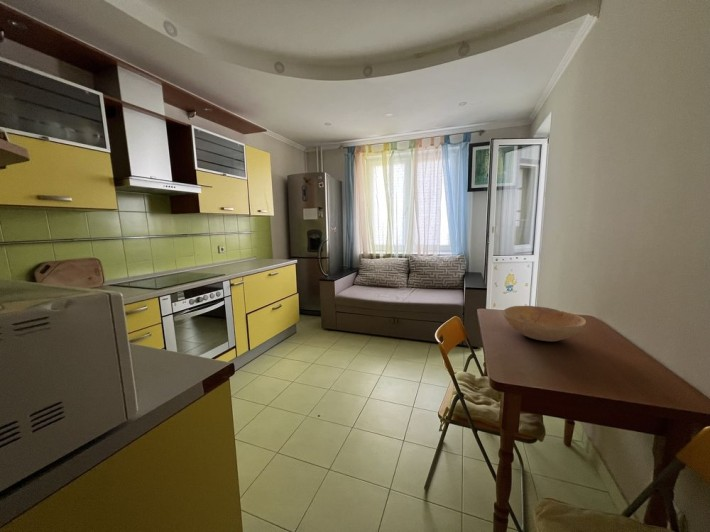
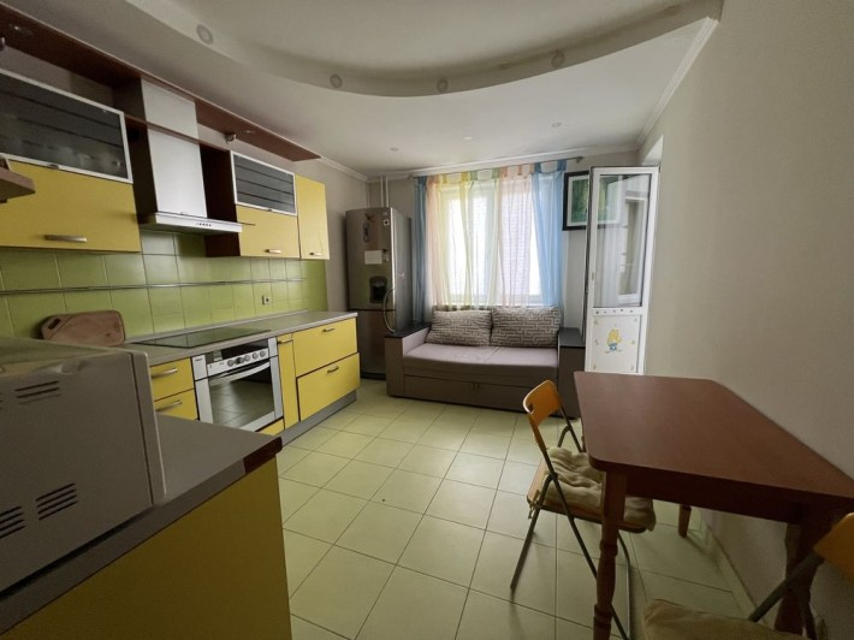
- bowl [502,305,587,342]
